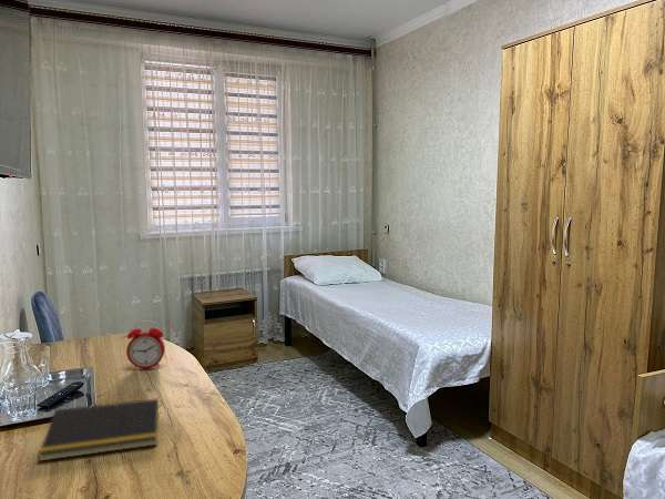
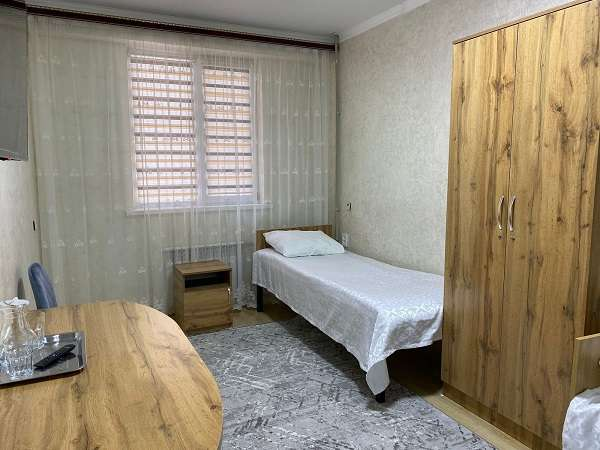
- alarm clock [125,319,166,370]
- notepad [37,397,160,462]
